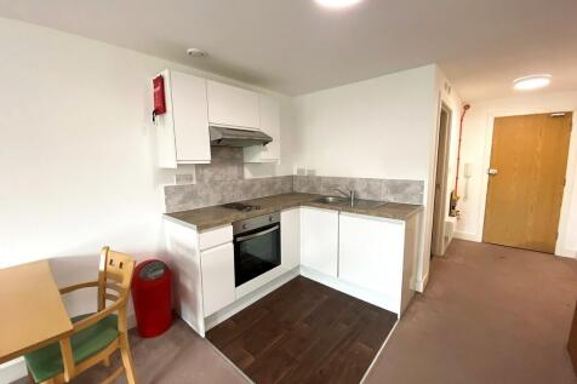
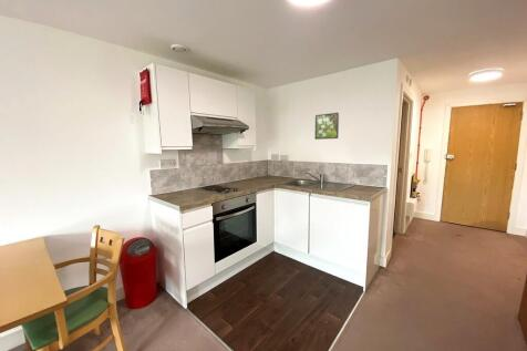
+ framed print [313,112,340,141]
